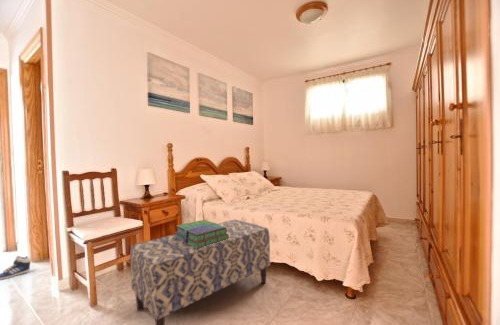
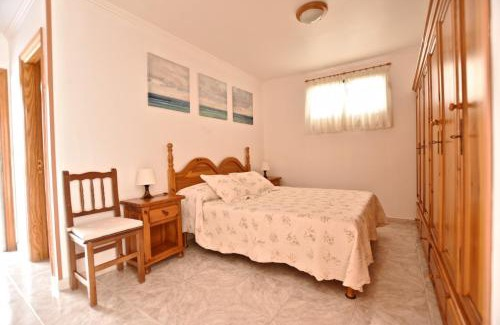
- stack of books [174,219,229,249]
- bench [129,219,271,325]
- sneaker [0,255,31,281]
